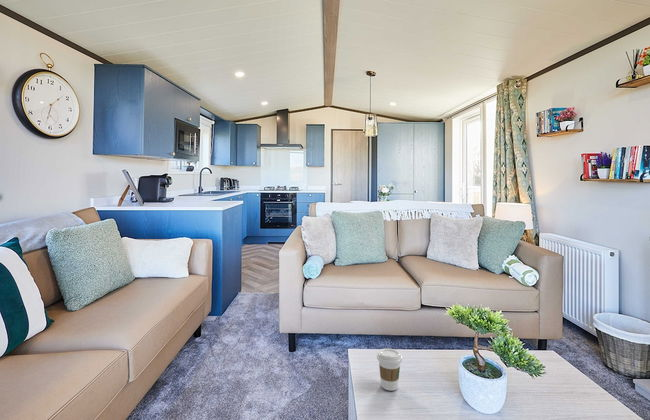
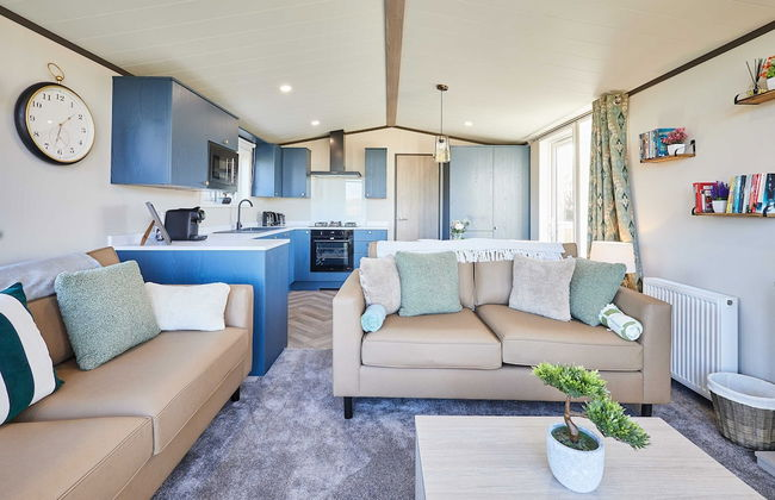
- coffee cup [376,348,403,392]
